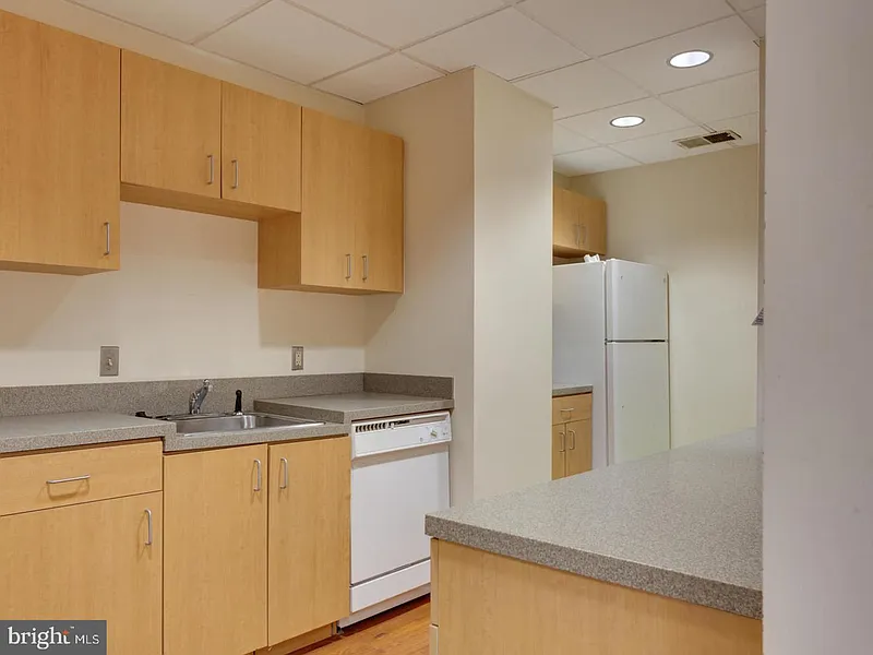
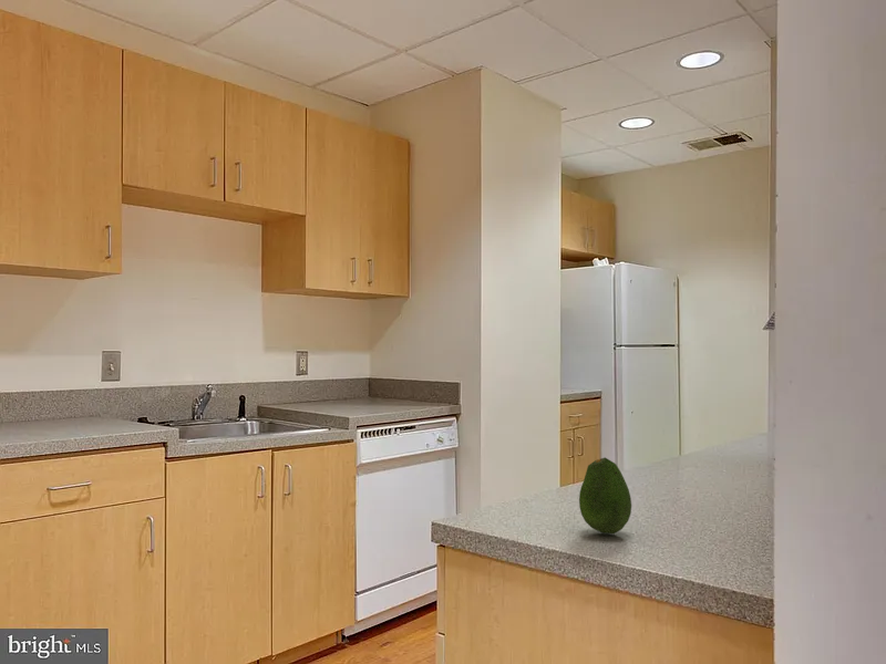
+ fruit [578,456,632,535]
